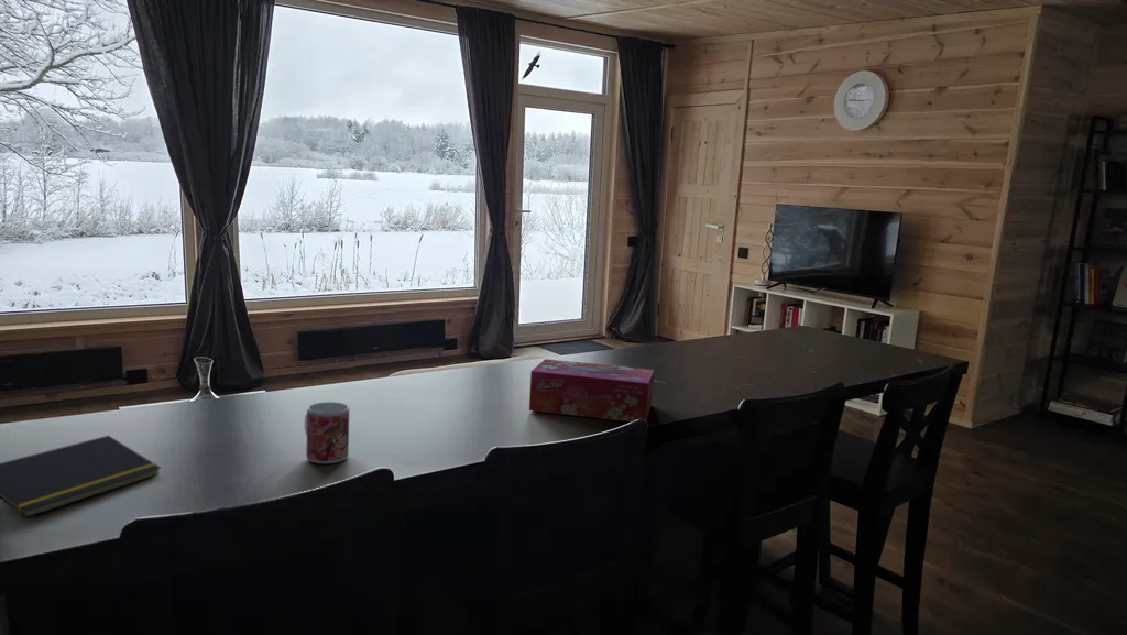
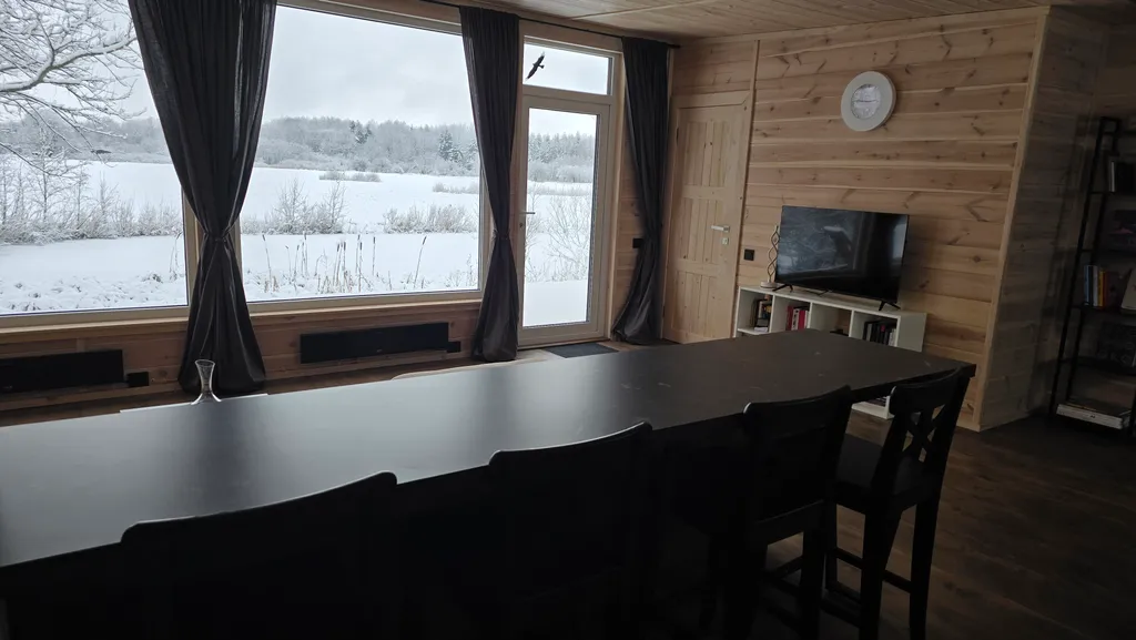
- tissue box [528,358,655,423]
- mug [304,401,350,464]
- notepad [0,435,162,519]
